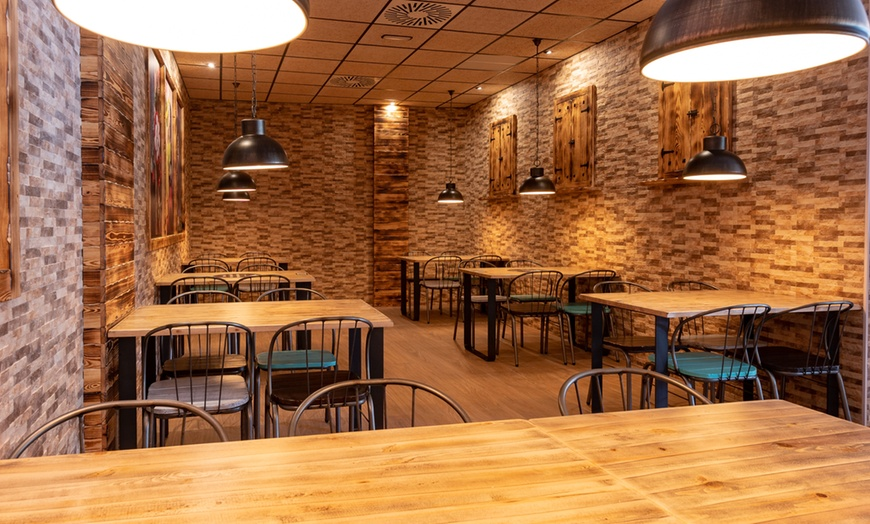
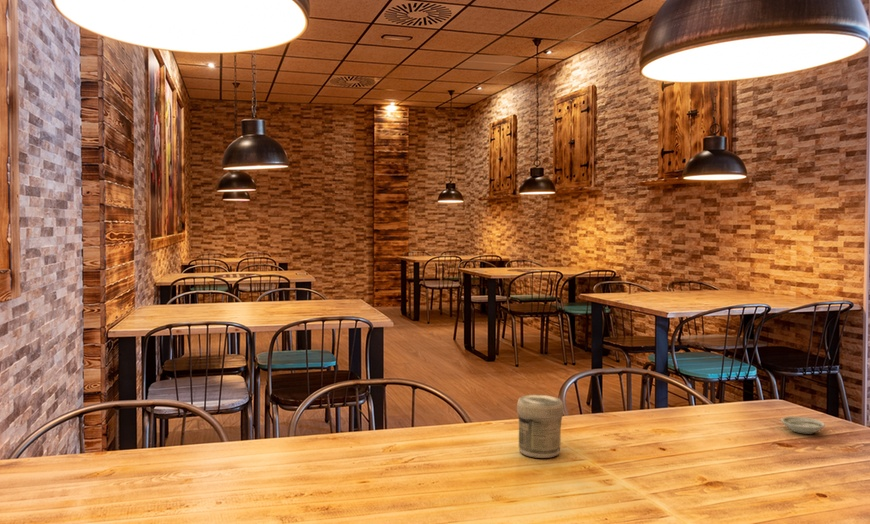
+ saucer [780,415,826,435]
+ jar [516,394,564,459]
